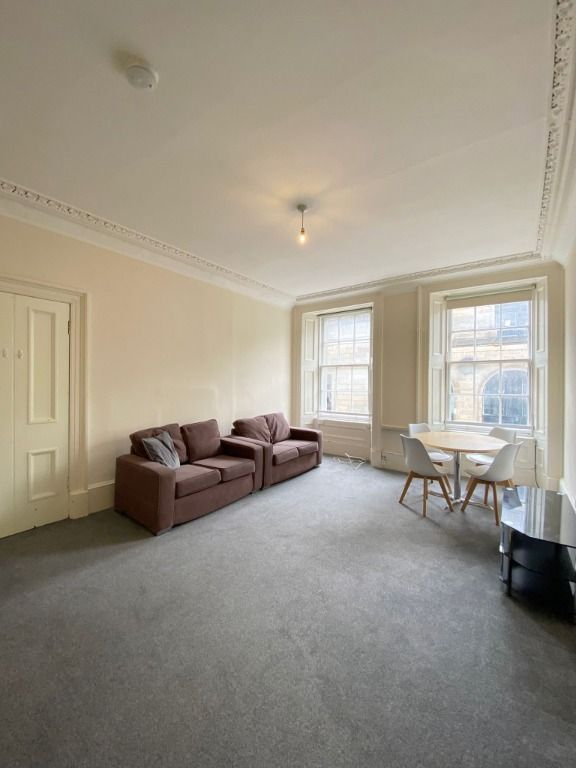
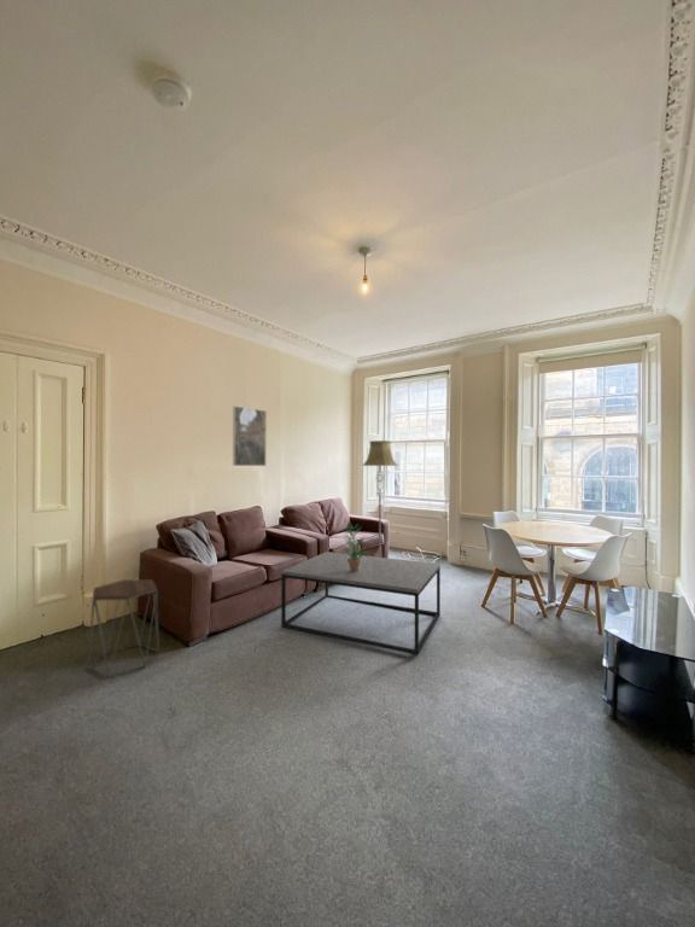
+ floor lamp [362,439,399,558]
+ coffee table [280,550,442,655]
+ potted plant [340,521,367,572]
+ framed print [232,404,268,467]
+ side table [87,578,160,678]
